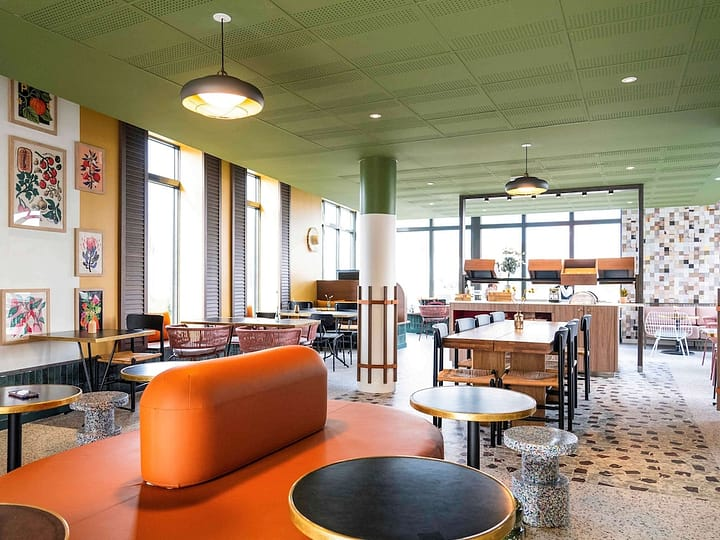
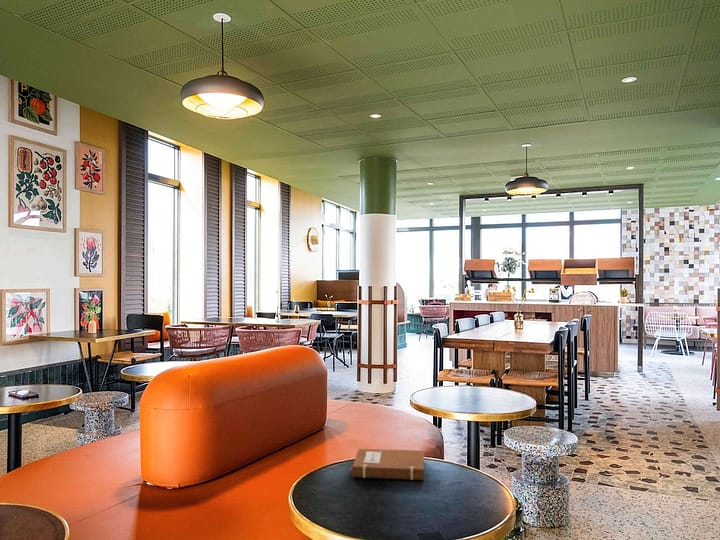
+ notebook [349,448,425,481]
